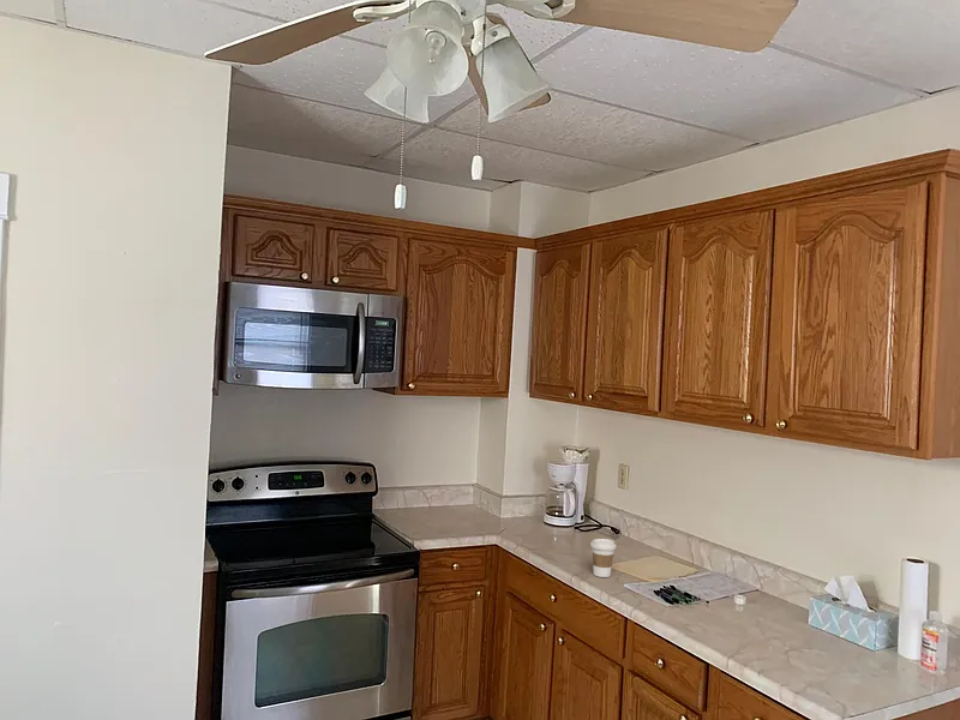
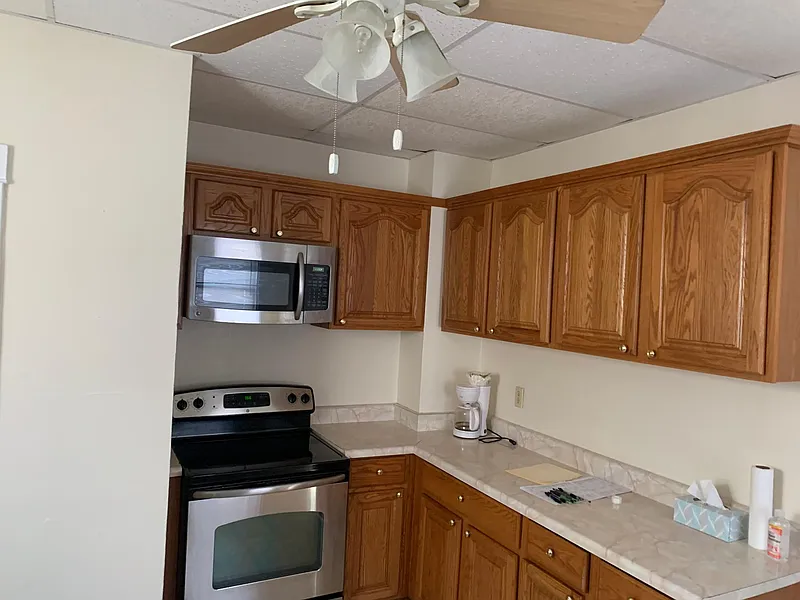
- coffee cup [589,538,617,578]
